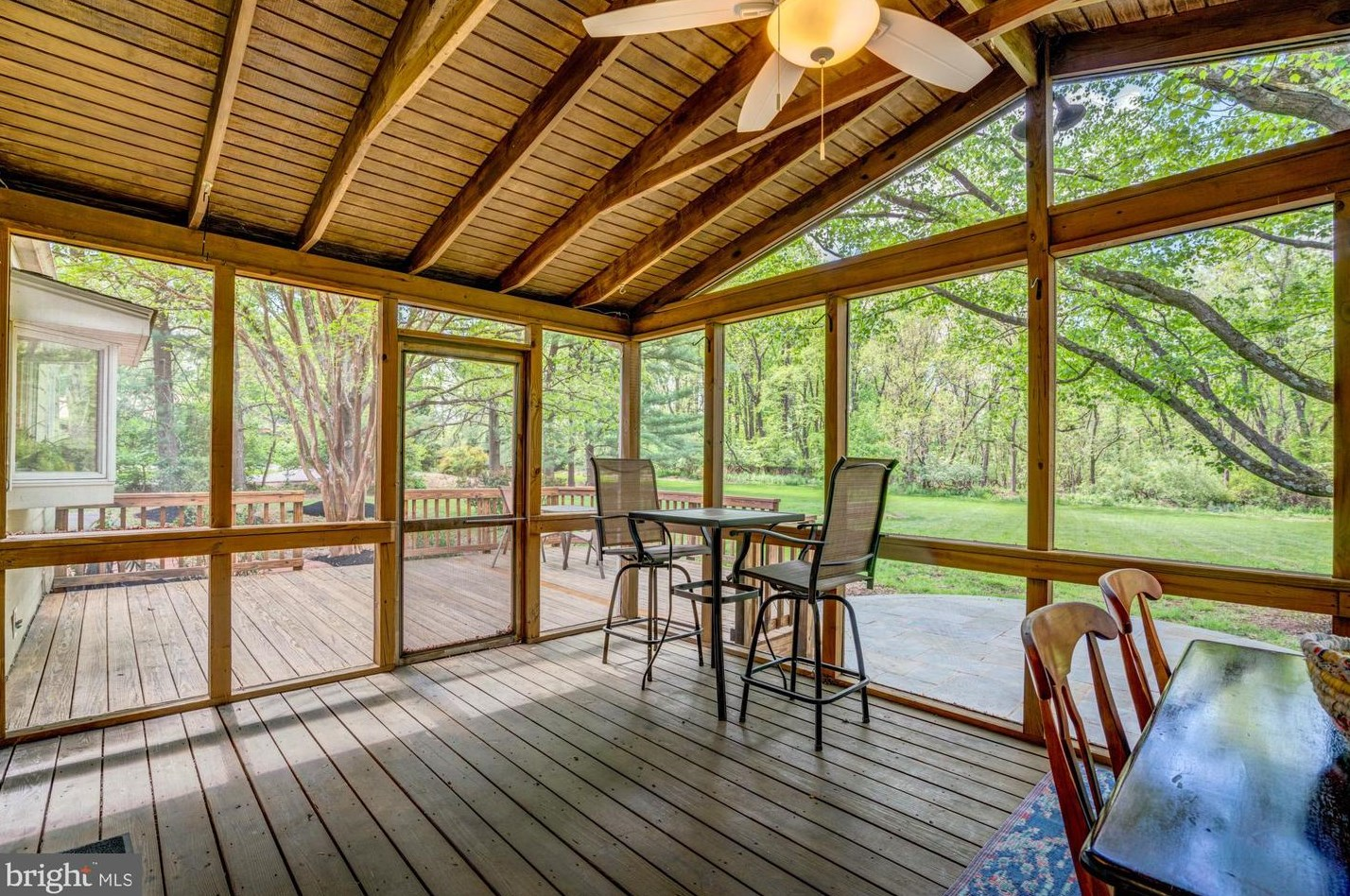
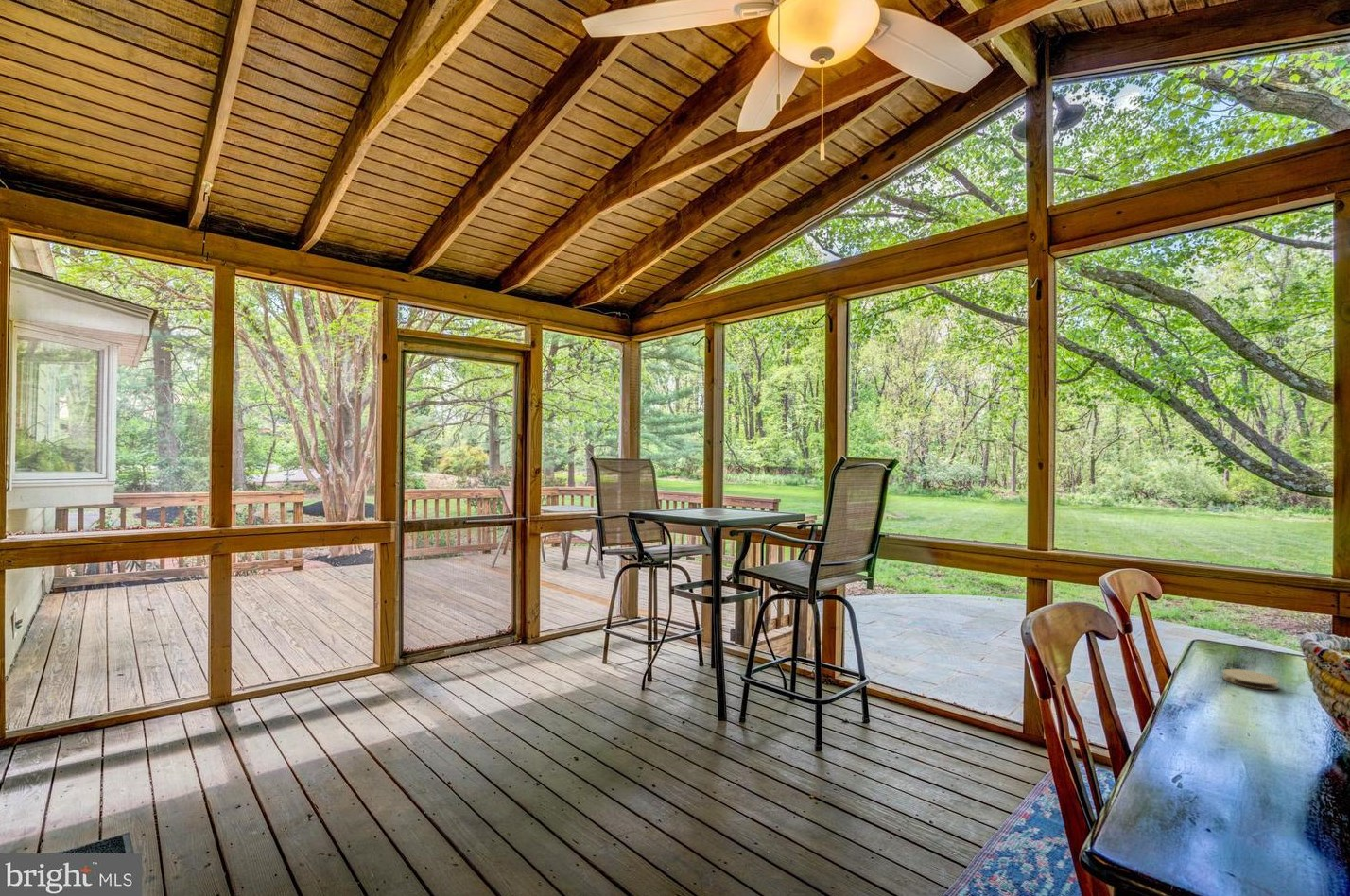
+ coaster [1221,668,1280,691]
